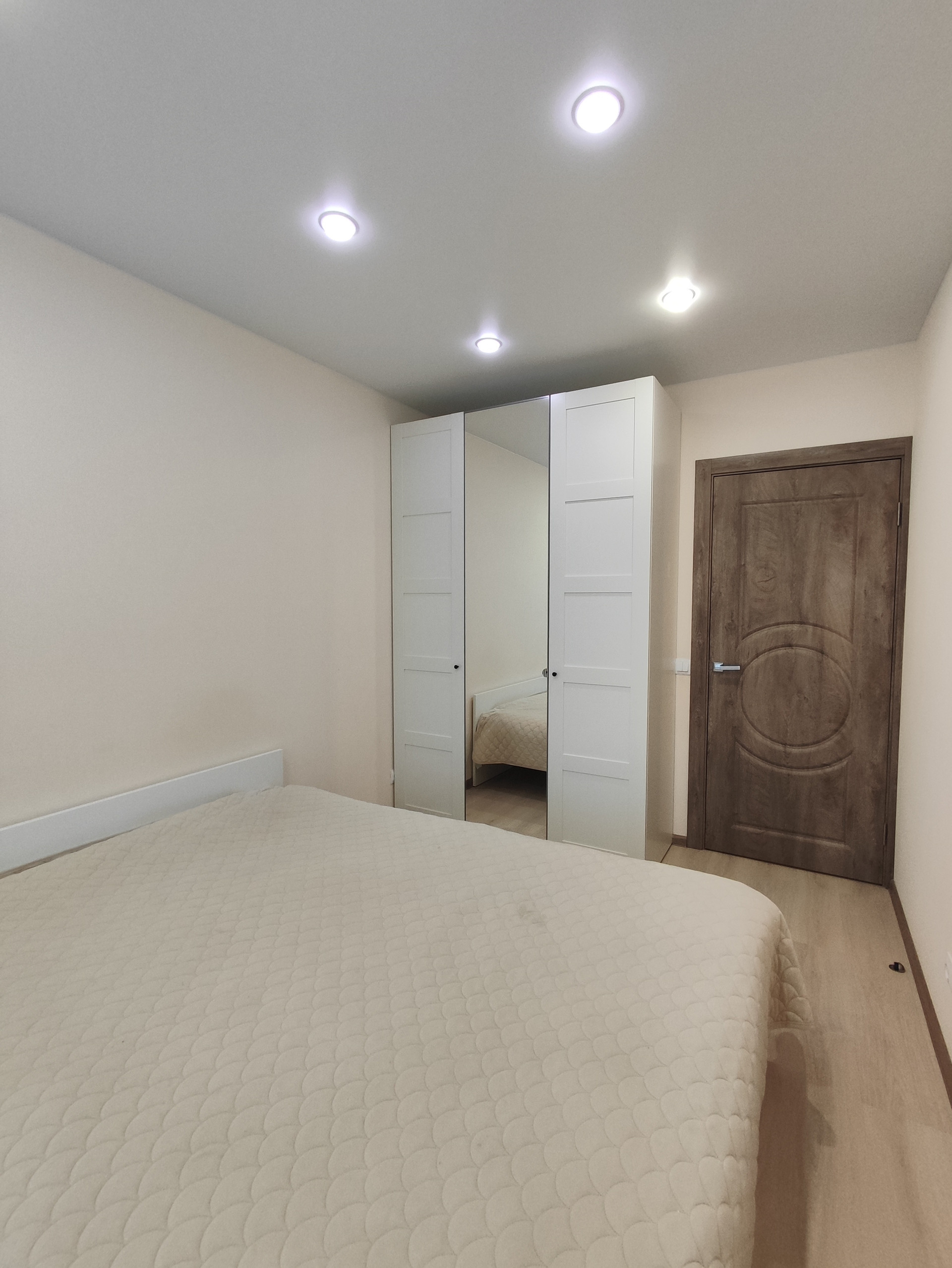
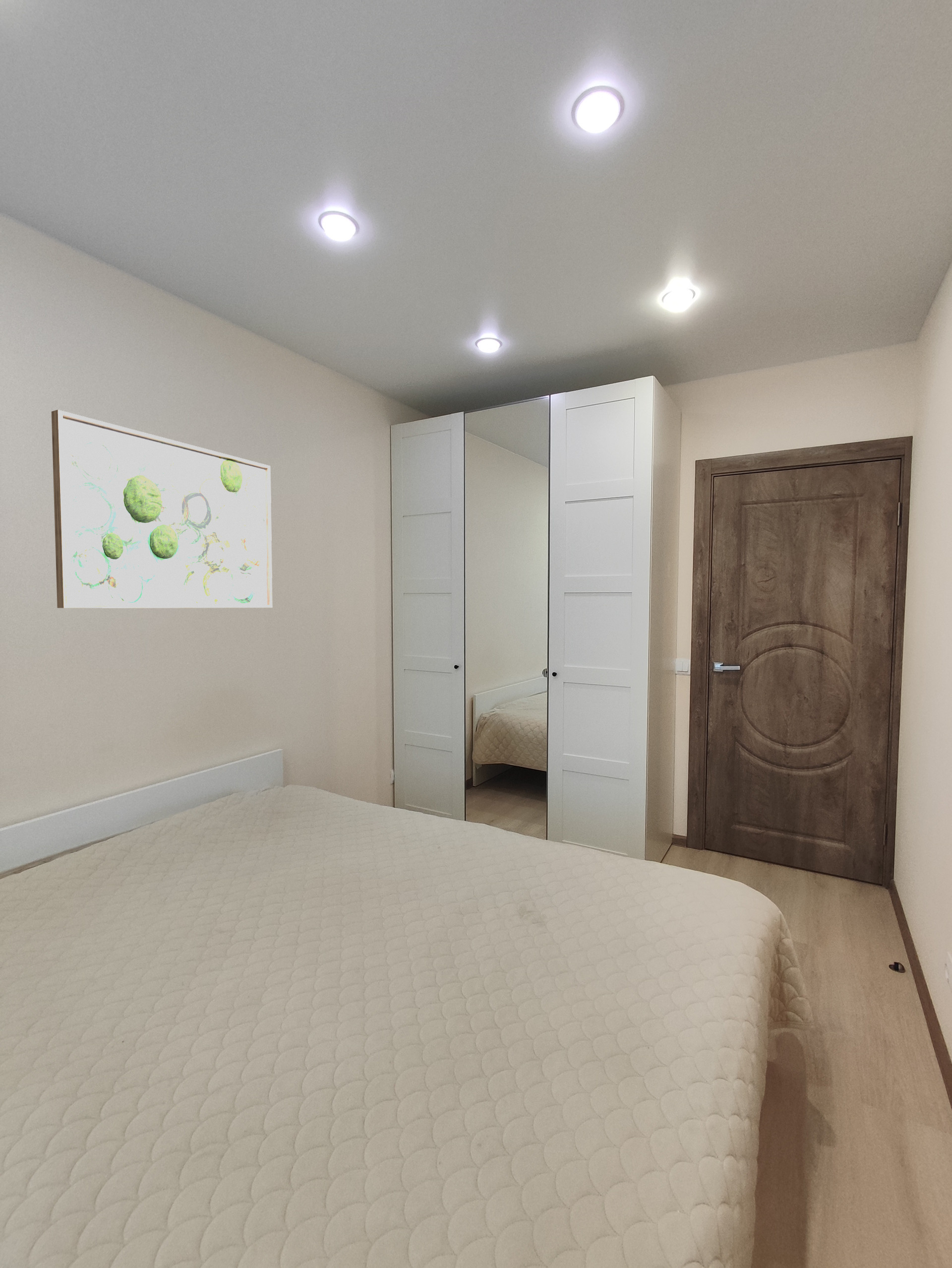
+ wall art [51,409,273,609]
